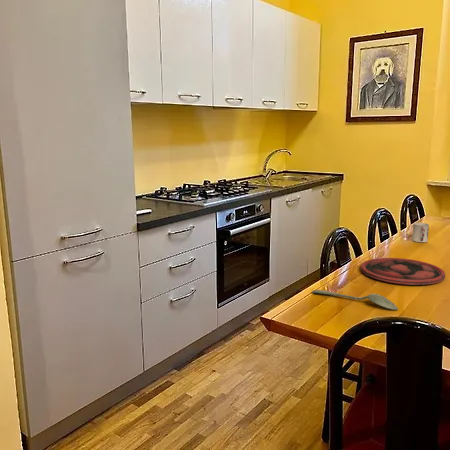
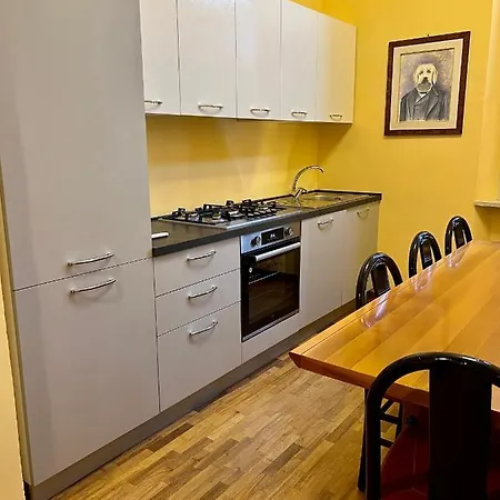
- cup [411,222,430,243]
- spoon [311,289,399,311]
- plate [360,257,446,286]
